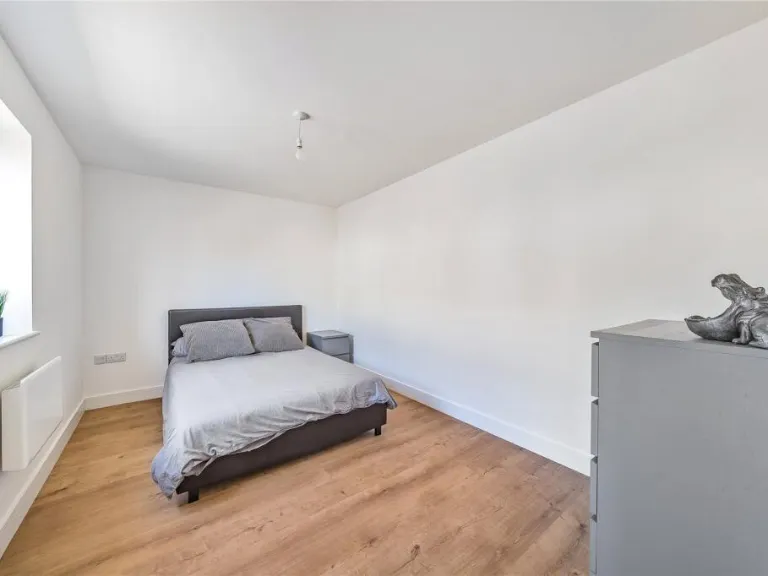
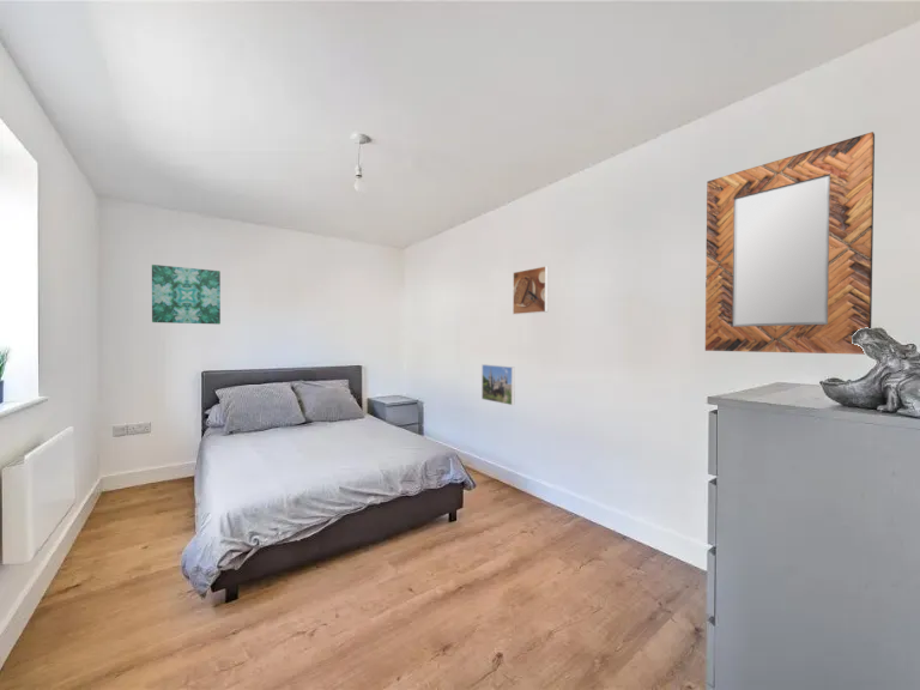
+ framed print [480,363,516,406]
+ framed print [512,265,550,315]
+ home mirror [704,131,876,356]
+ wall art [151,264,222,326]
